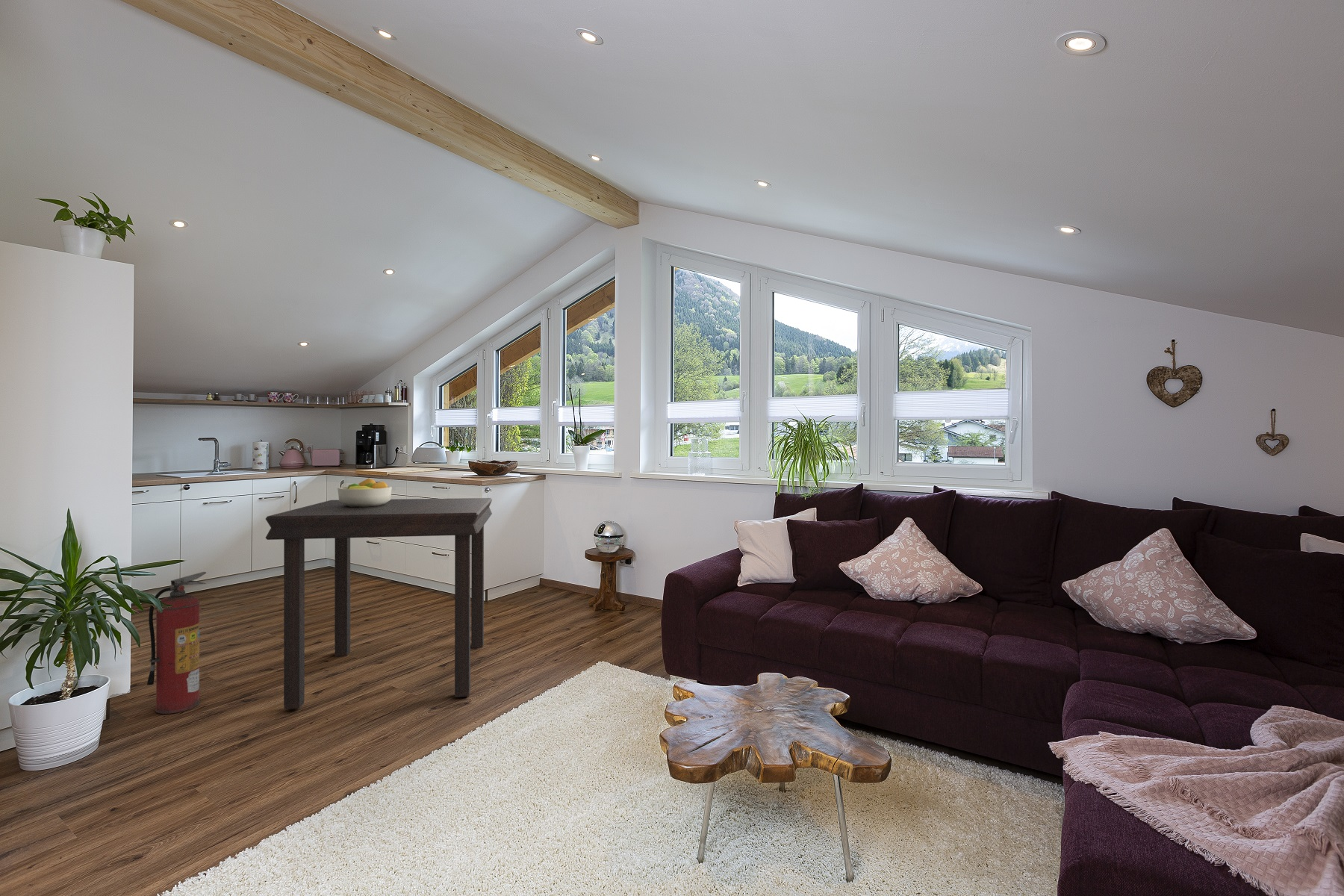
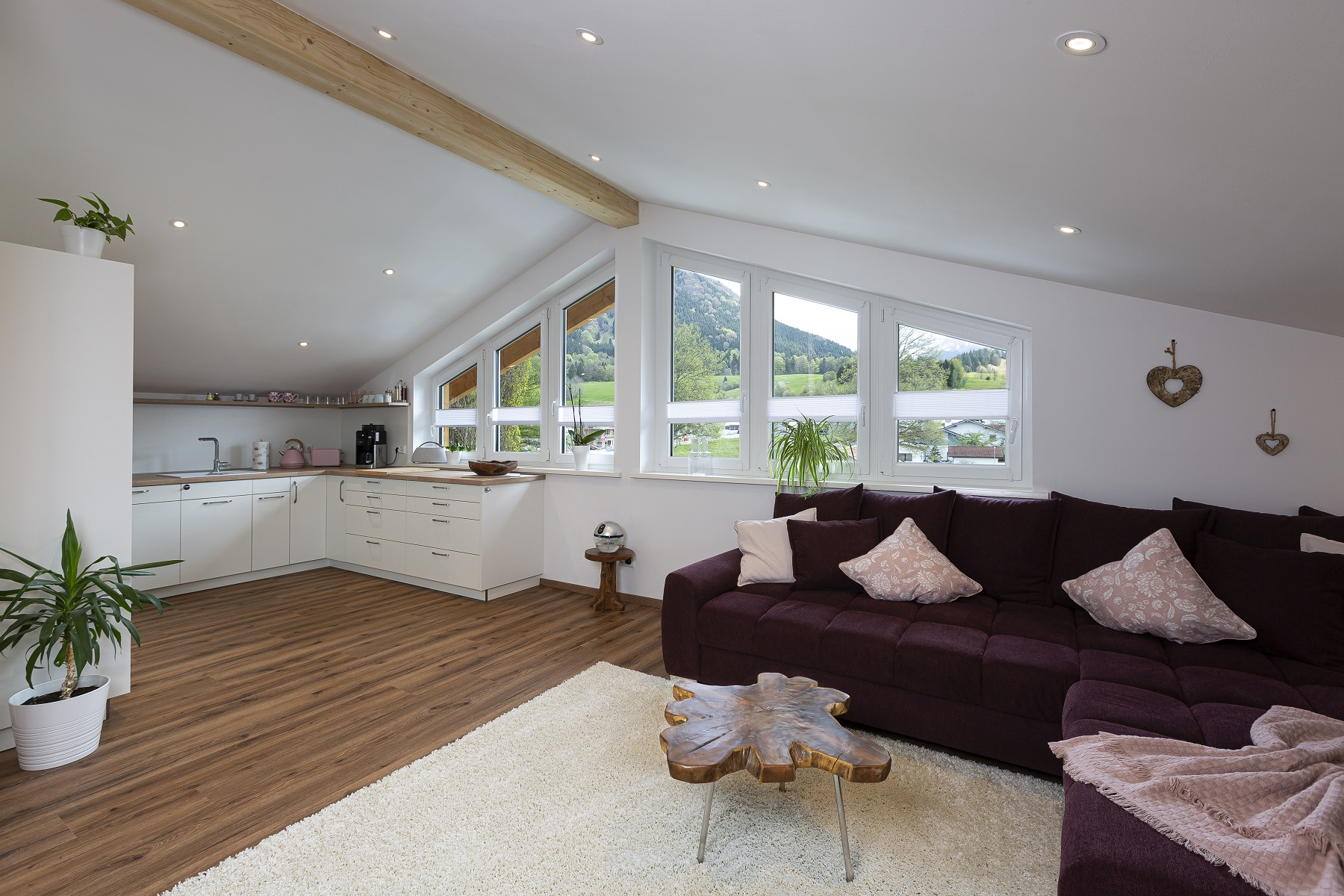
- fruit bowl [337,478,393,507]
- dining table [265,497,493,710]
- fire extinguisher [146,571,207,715]
